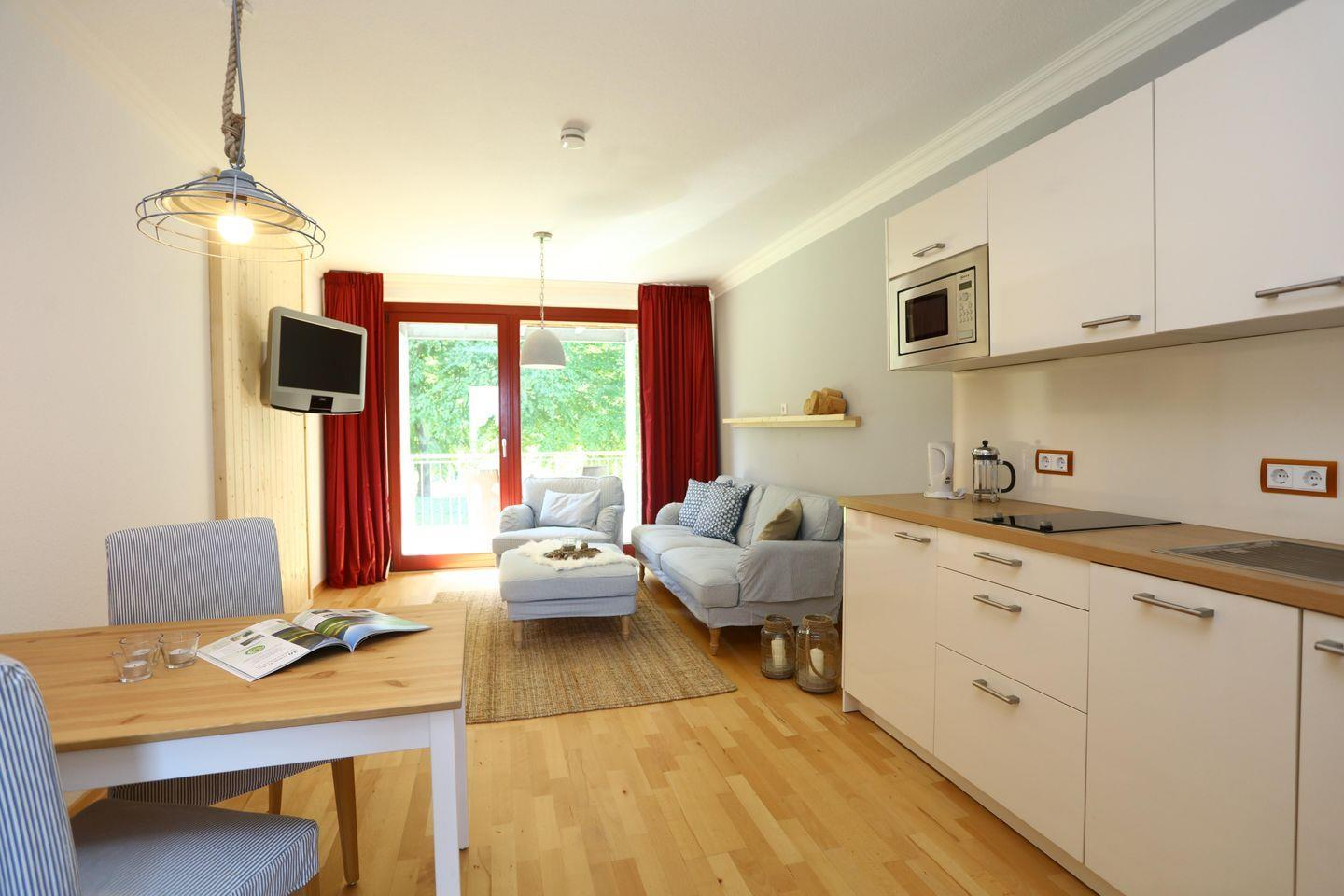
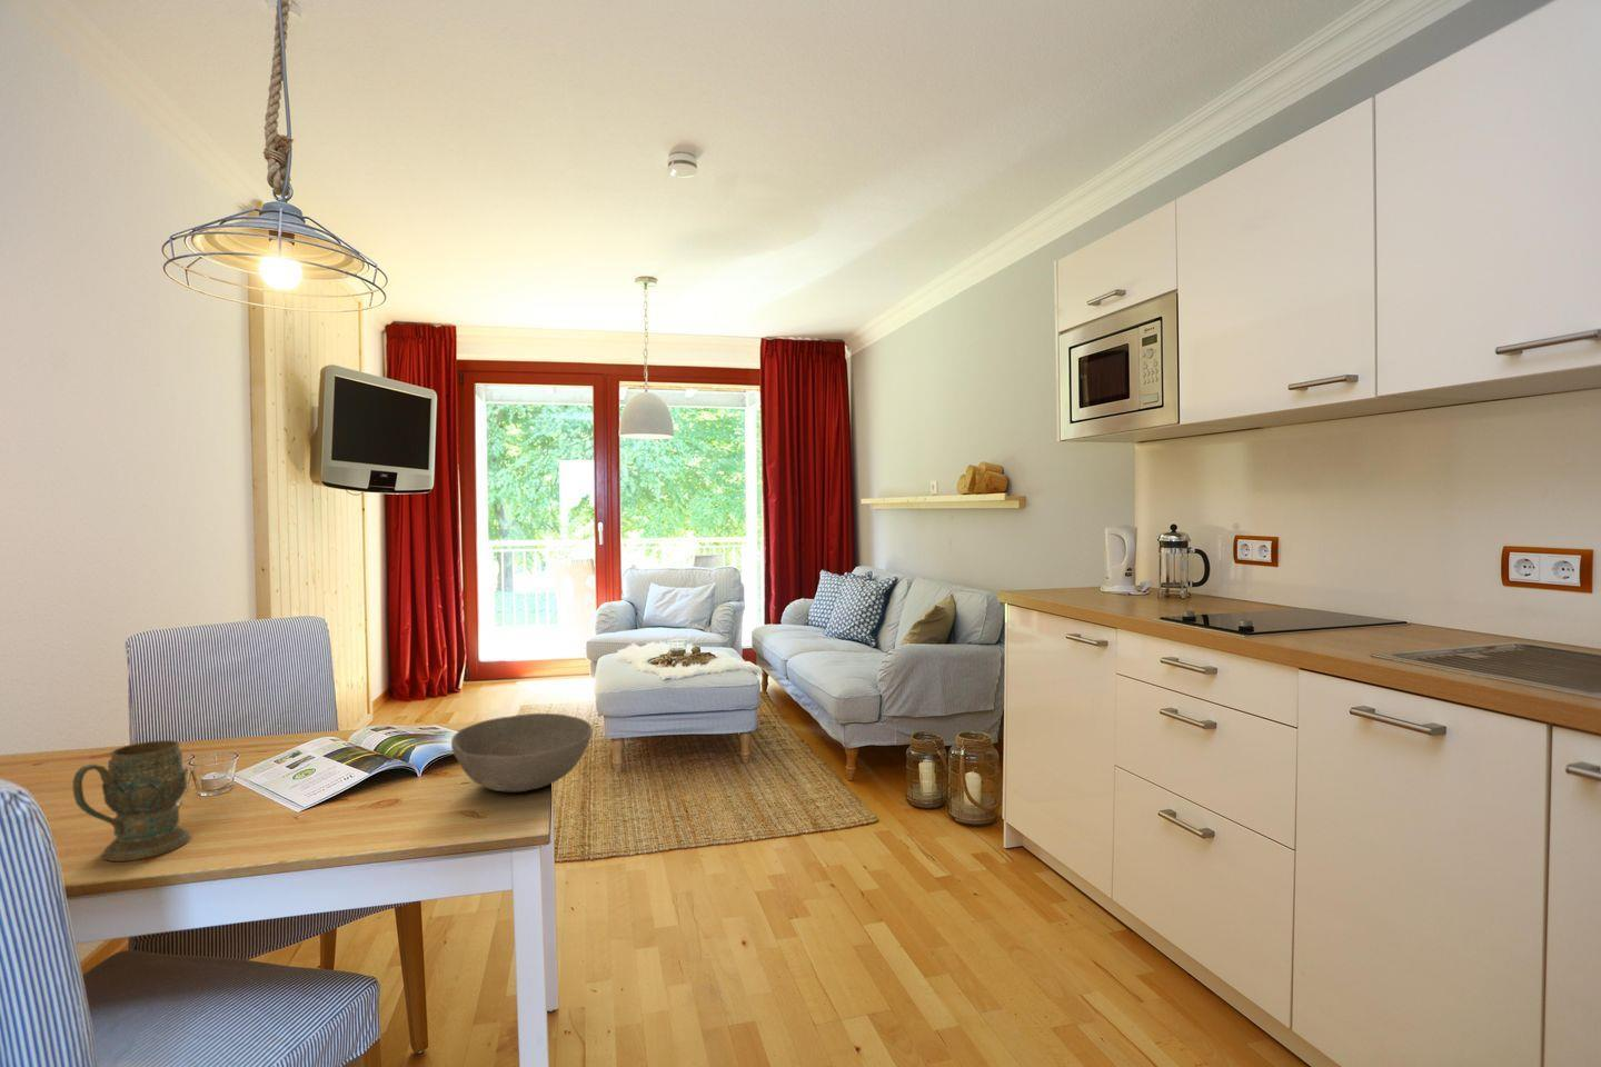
+ bowl [450,712,593,793]
+ mug [73,740,192,862]
